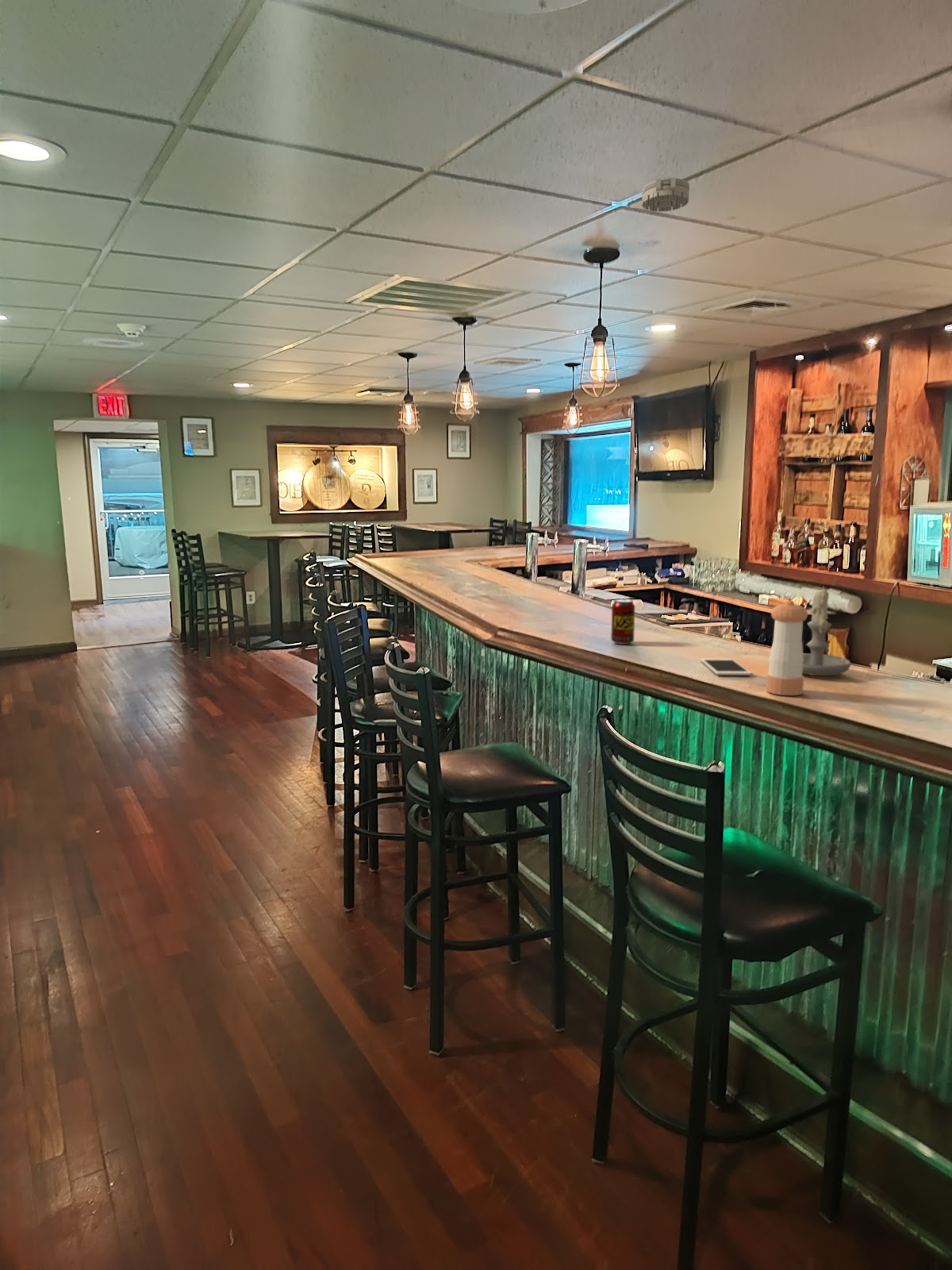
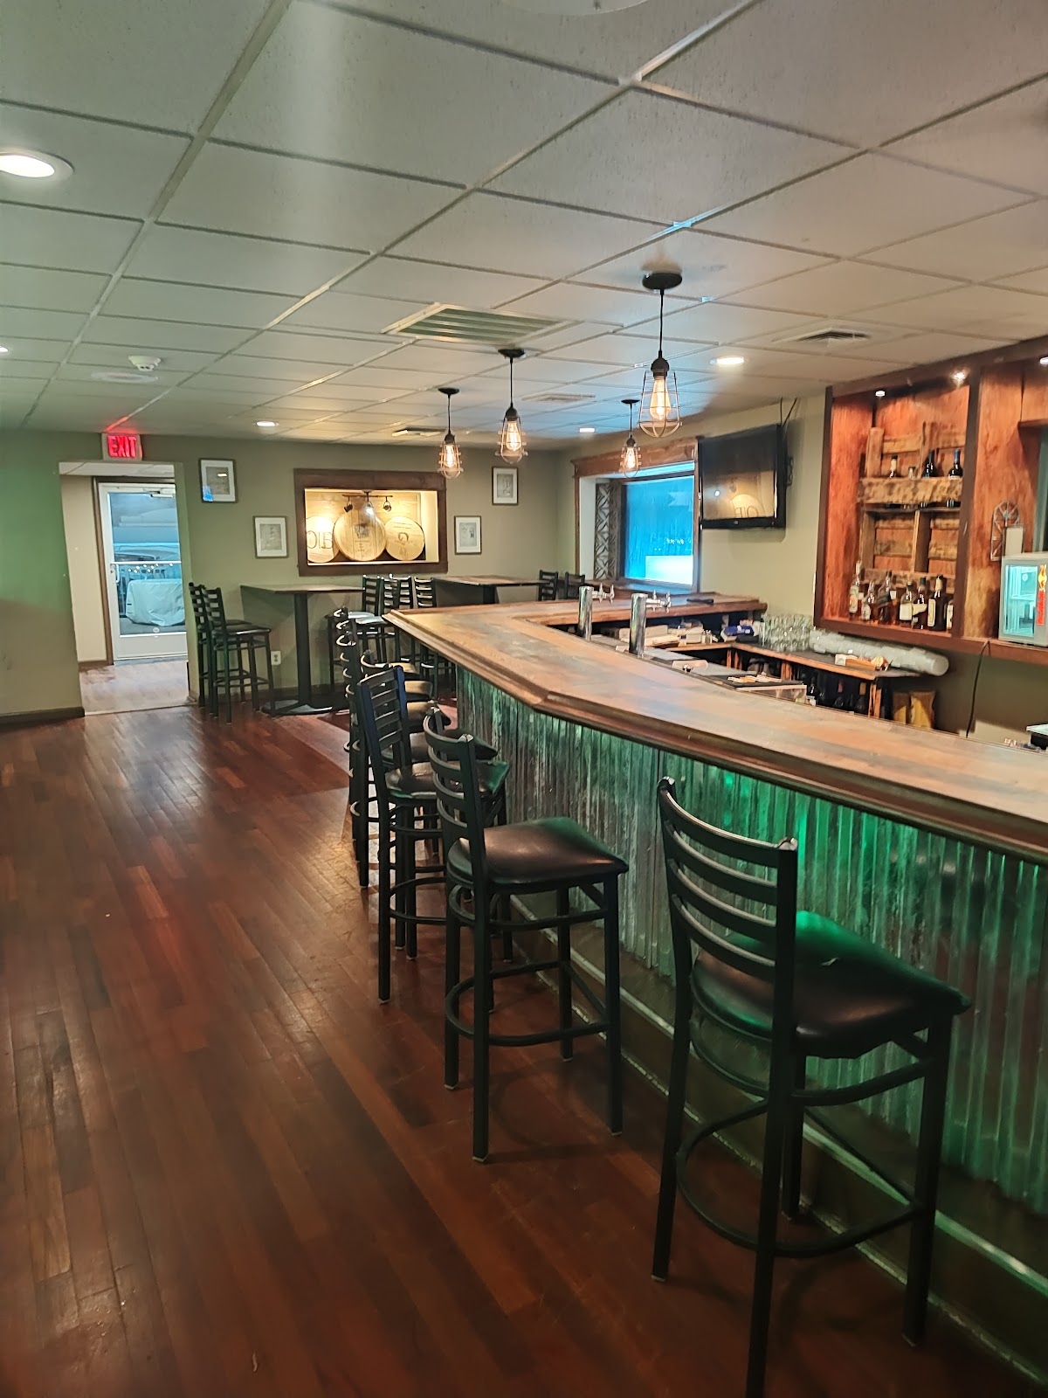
- beverage can [610,598,635,645]
- cell phone [700,658,752,676]
- pepper shaker [765,600,808,696]
- candle [802,586,851,676]
- smoke detector [641,177,690,213]
